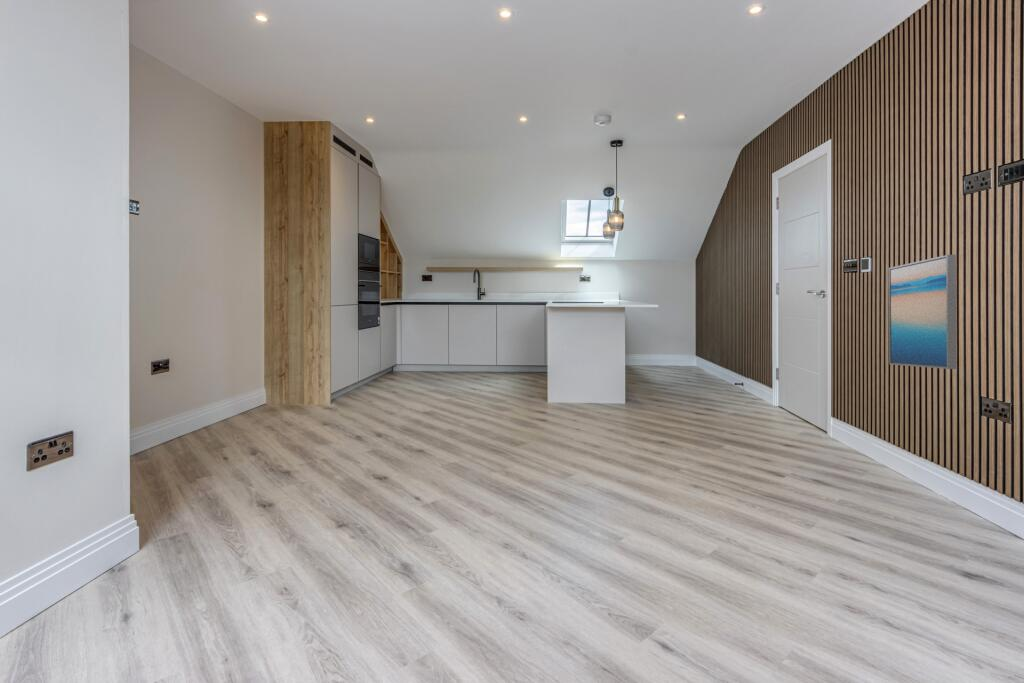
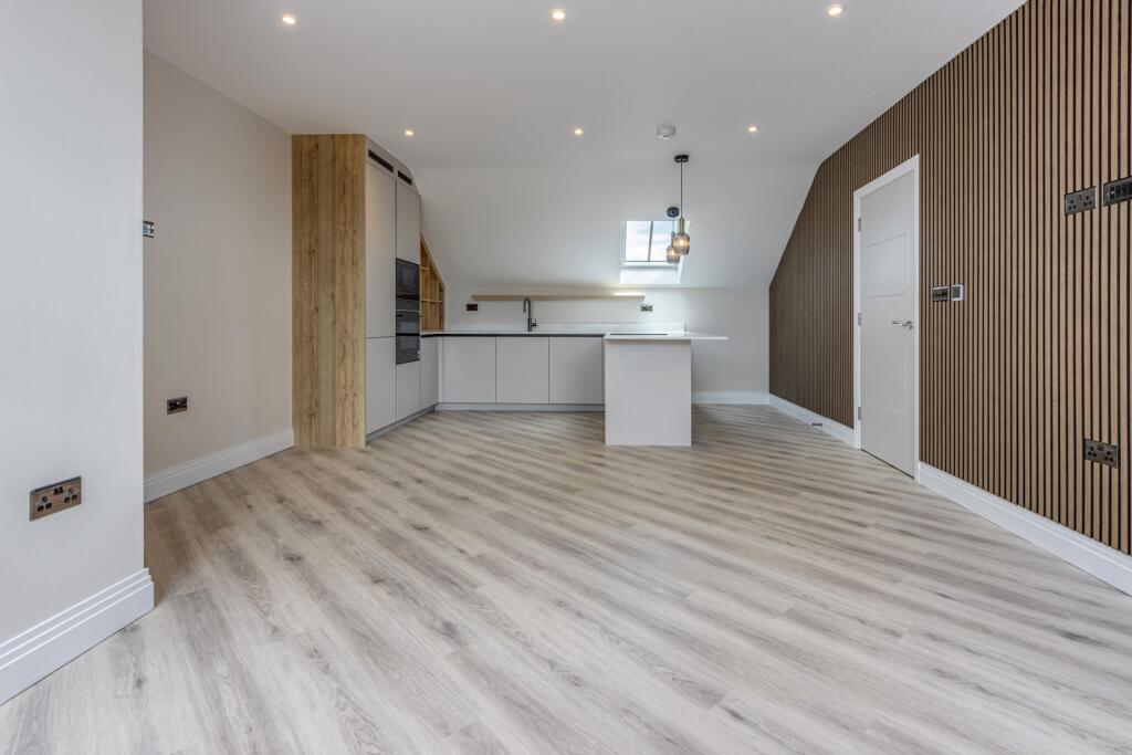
- wall art [888,254,958,370]
